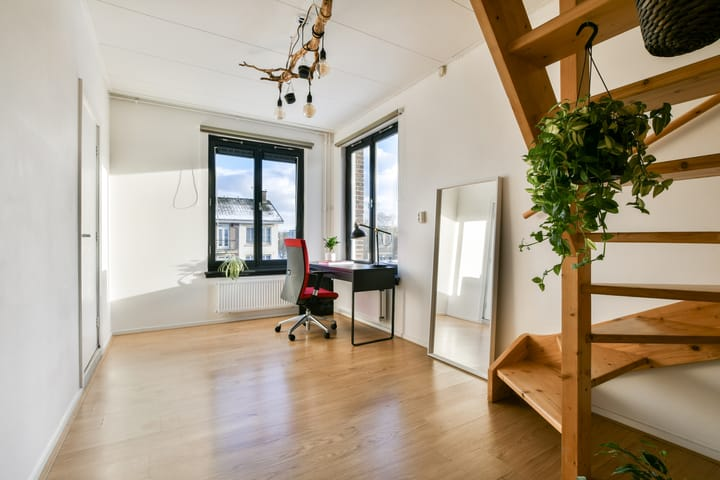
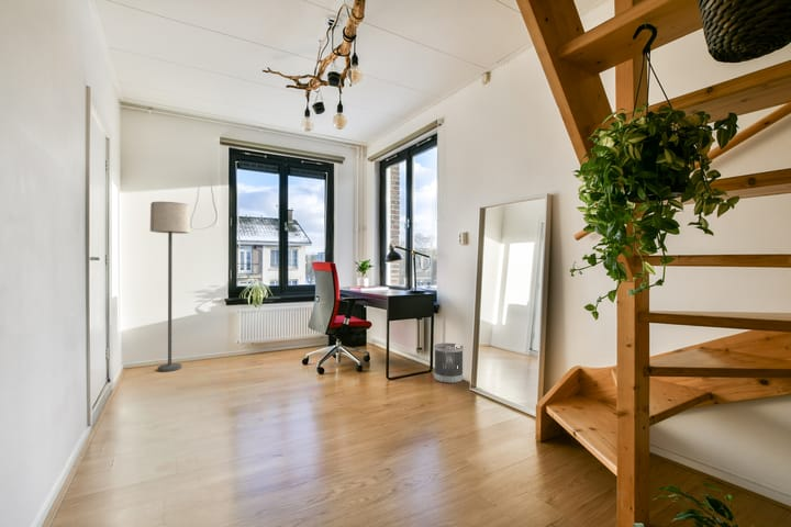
+ lamp [149,201,191,372]
+ wastebasket [433,343,465,384]
